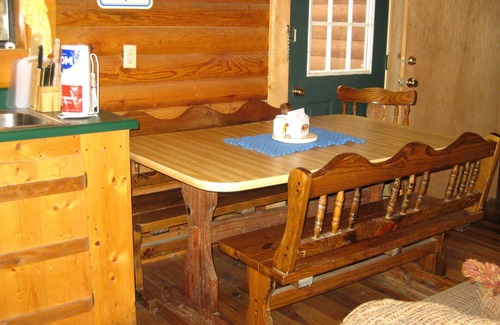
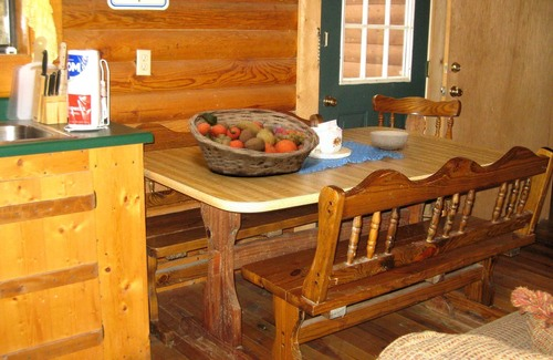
+ fruit basket [187,107,321,177]
+ cereal bowl [369,130,410,151]
